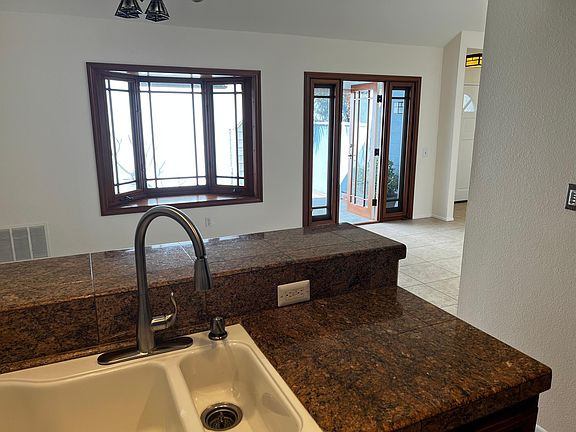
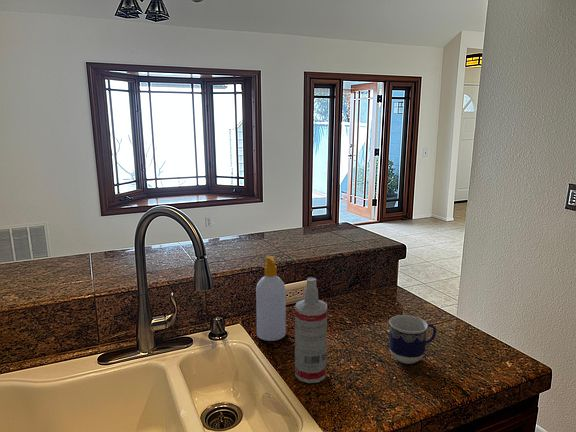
+ cup [388,314,437,365]
+ spray bottle [294,276,328,384]
+ soap bottle [255,255,287,342]
